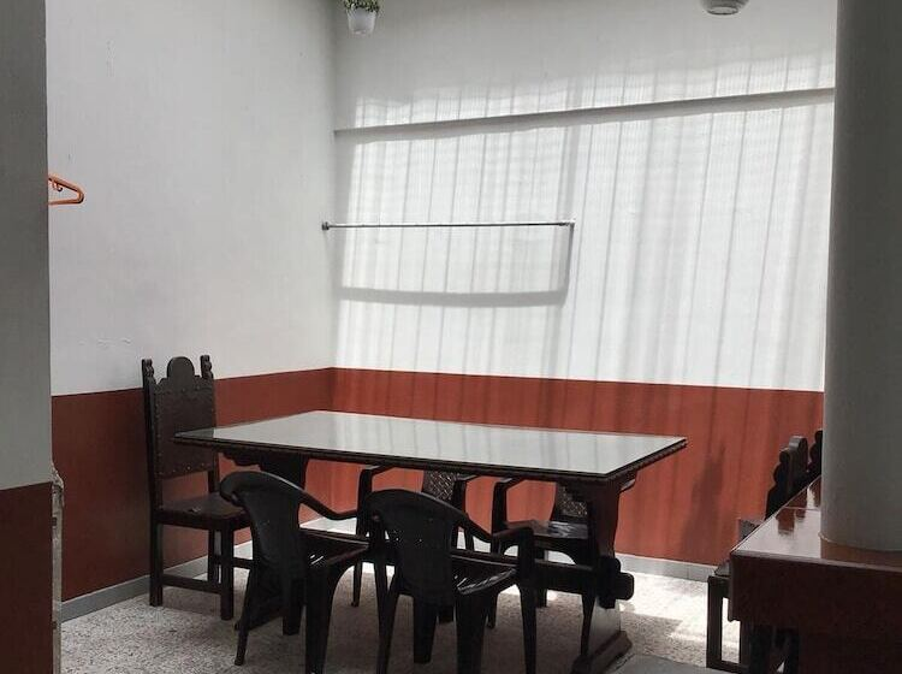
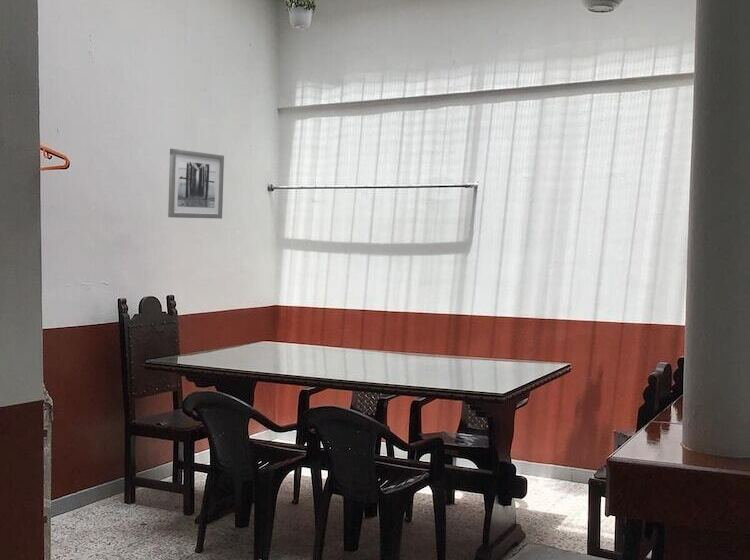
+ wall art [167,148,225,220]
